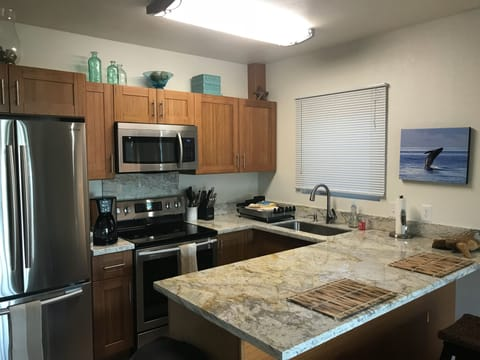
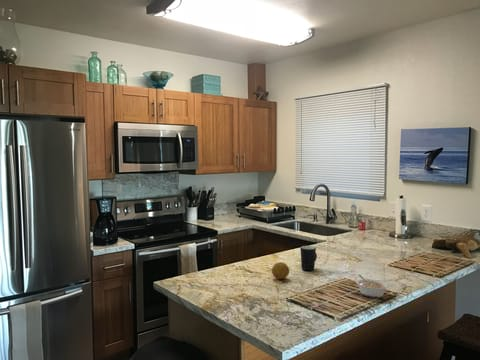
+ legume [355,274,389,299]
+ fruit [271,261,290,280]
+ mug [299,245,318,272]
